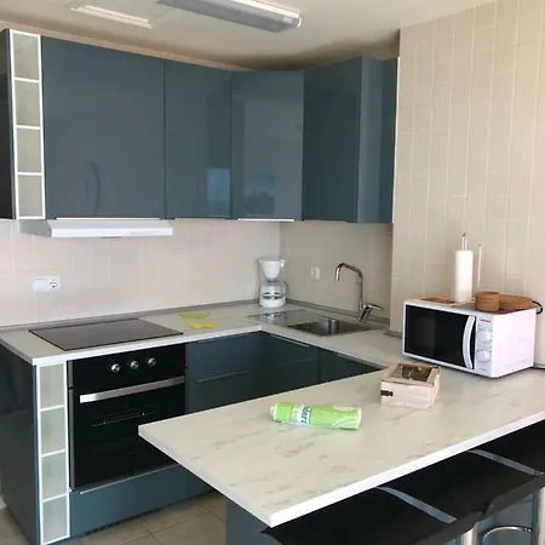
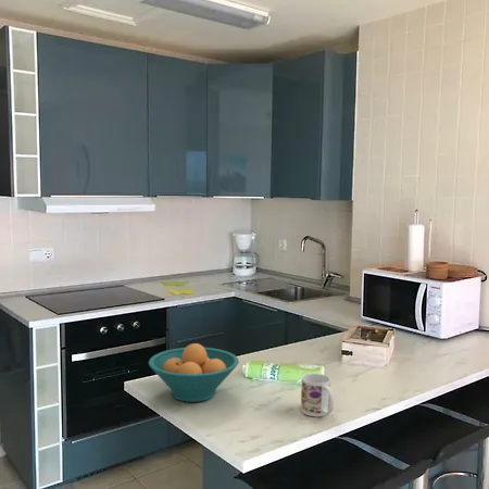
+ fruit bowl [148,342,240,403]
+ mug [300,373,335,417]
